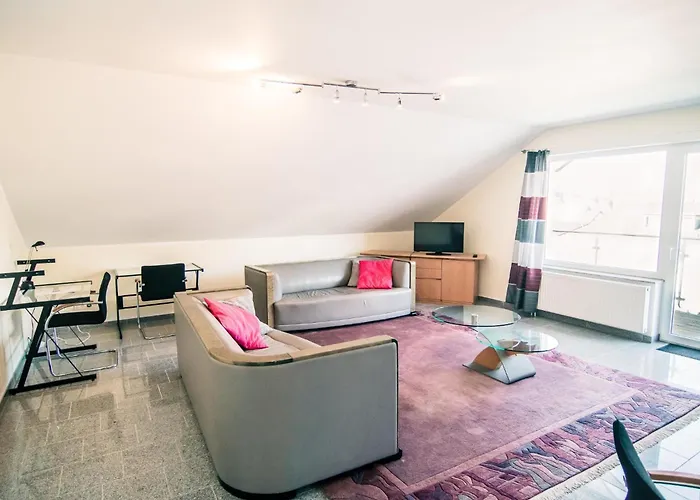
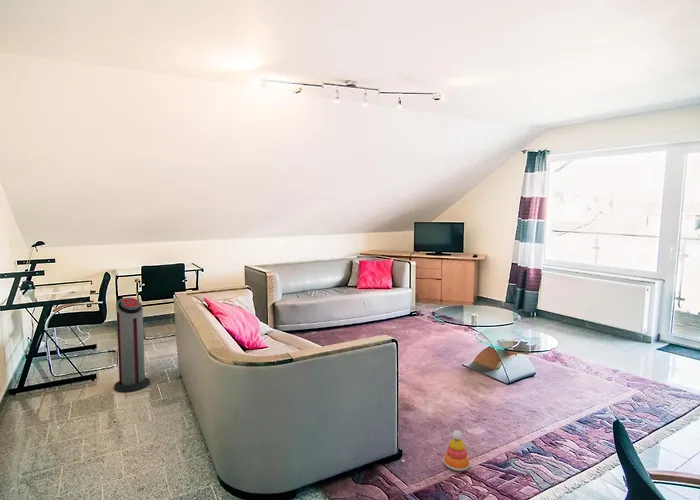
+ stacking toy [442,429,471,472]
+ air purifier [113,297,151,393]
